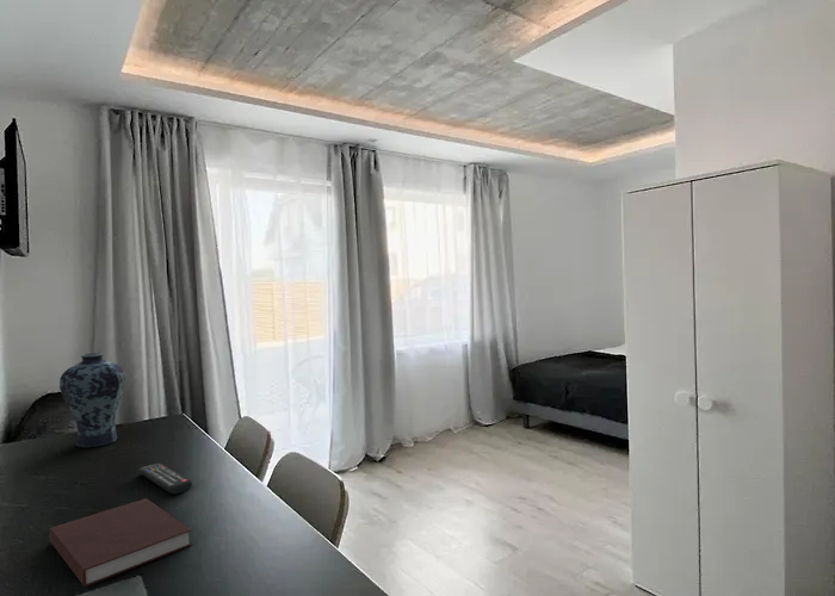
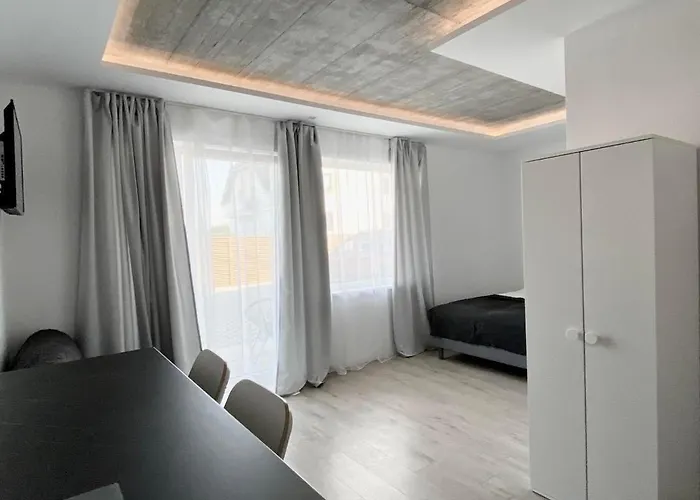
- vase [58,352,126,448]
- notebook [48,497,193,588]
- remote control [136,462,193,496]
